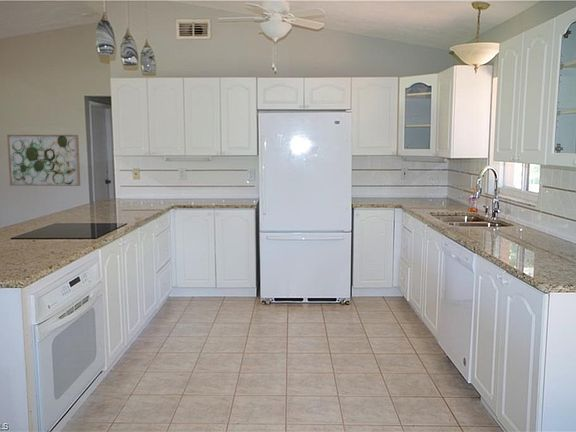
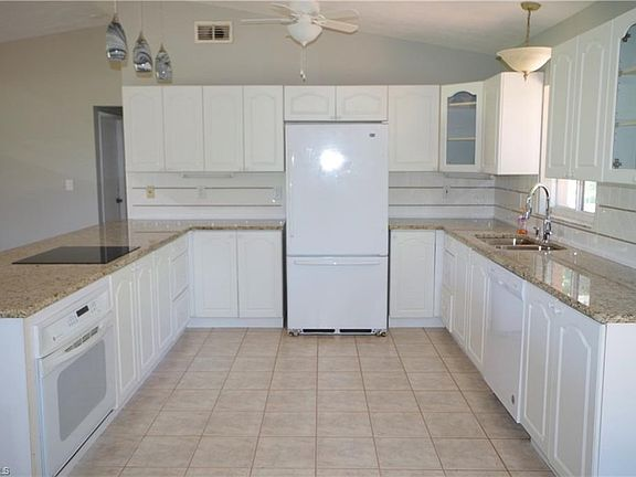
- wall art [6,134,81,187]
